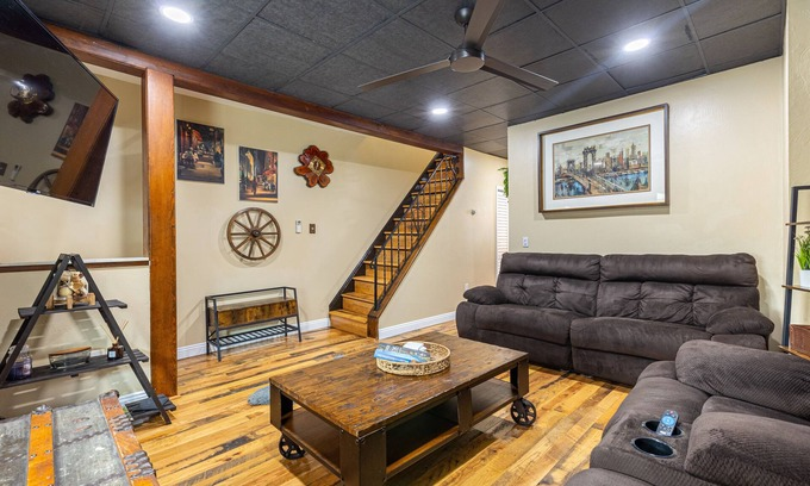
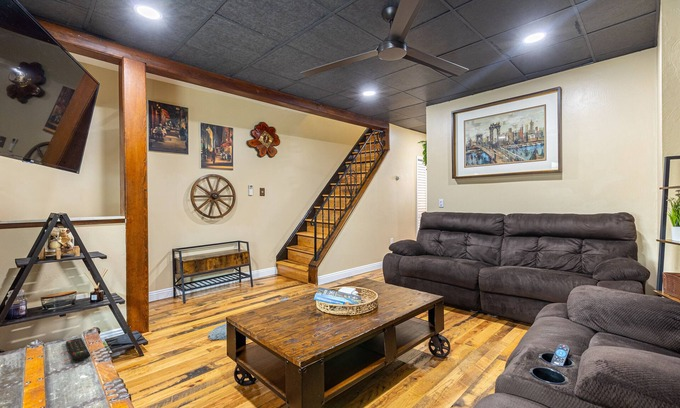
+ remote control [65,337,91,362]
